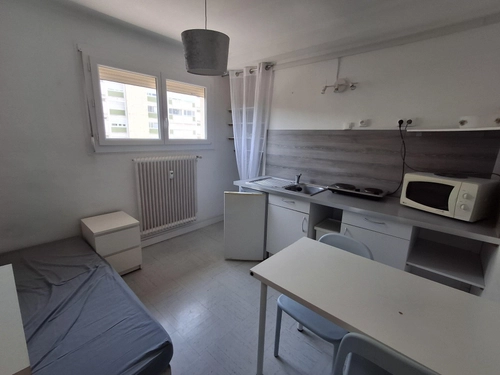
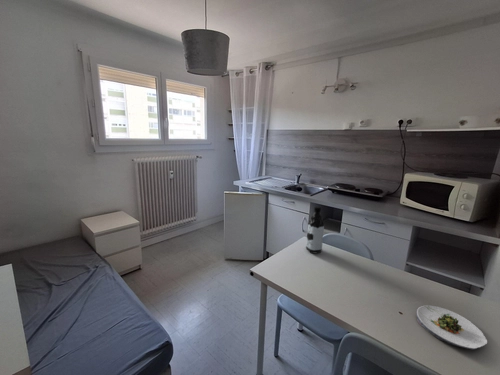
+ water bottle [305,206,325,254]
+ salad plate [415,304,488,350]
